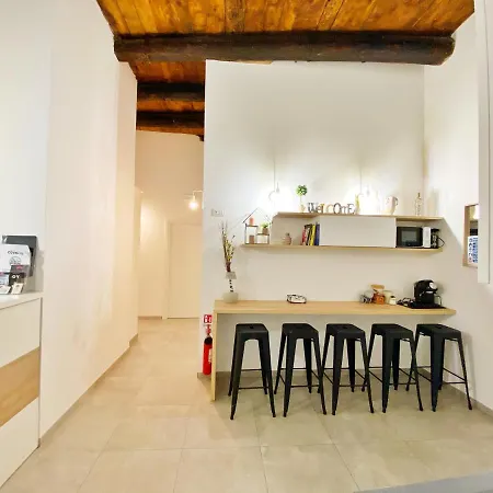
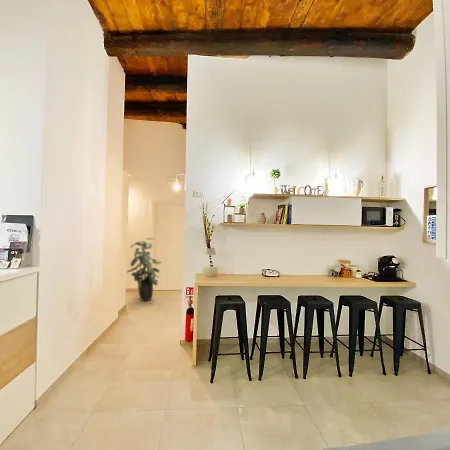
+ indoor plant [126,237,163,302]
